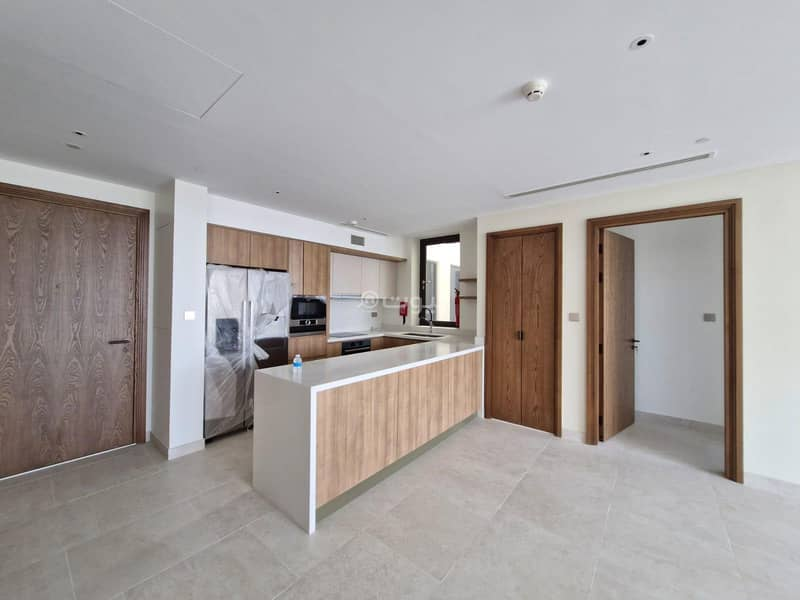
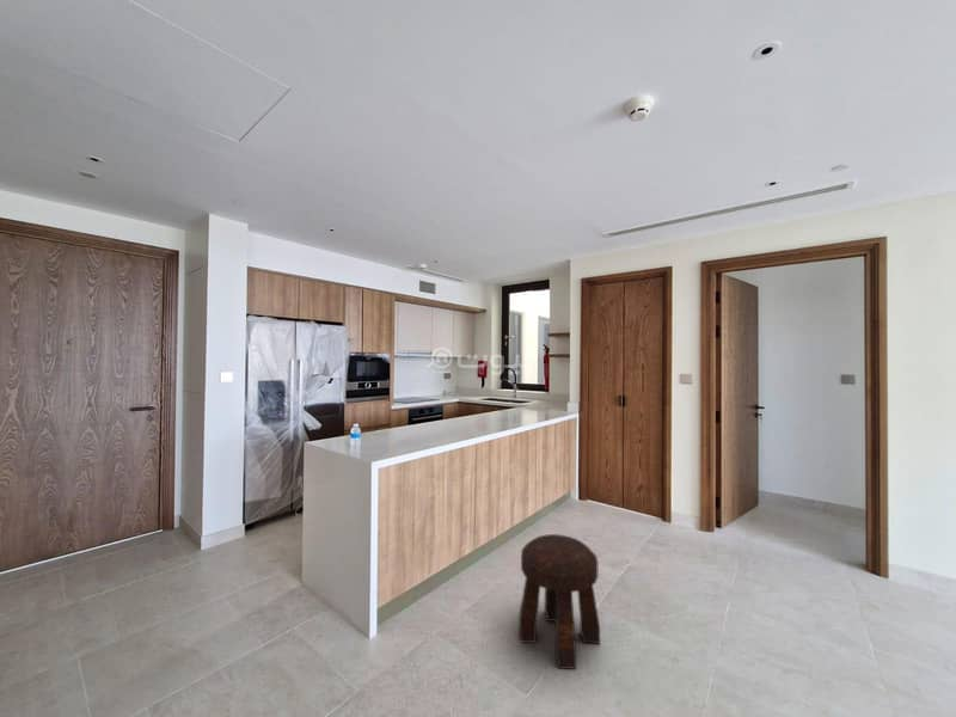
+ stool [517,533,601,670]
